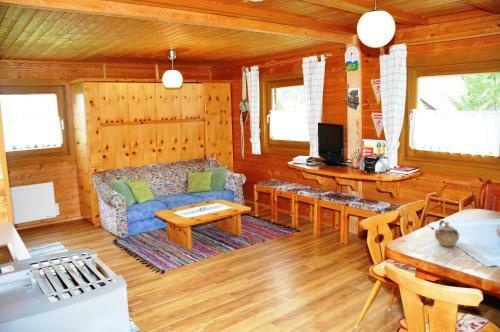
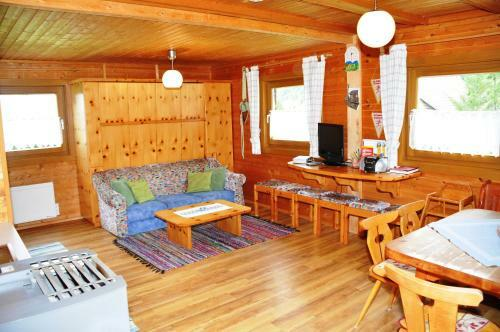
- teapot [434,219,460,248]
